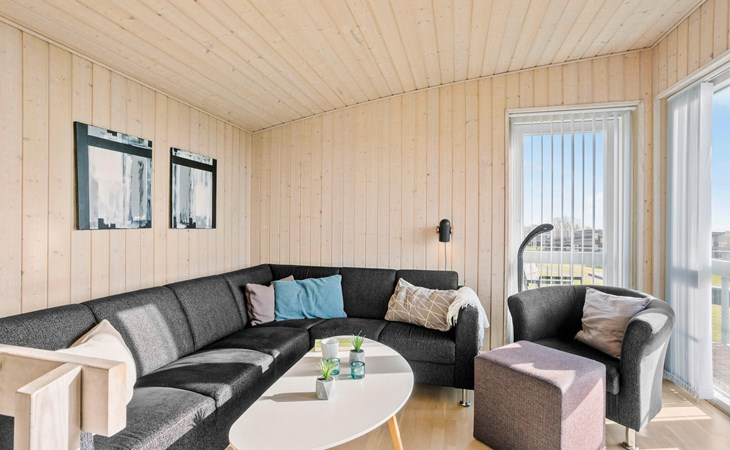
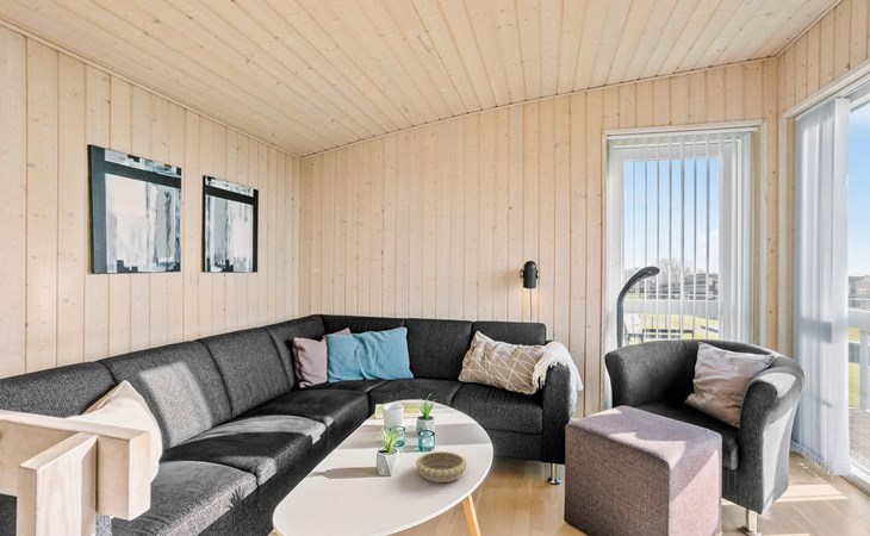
+ decorative bowl [415,450,468,484]
